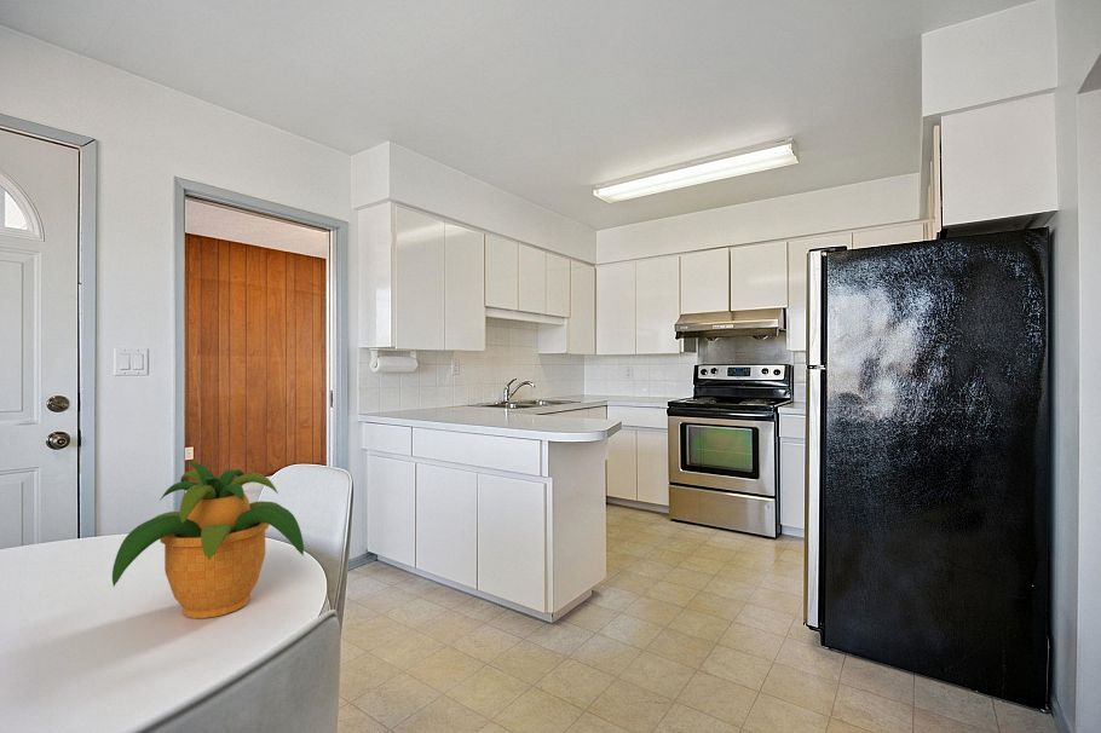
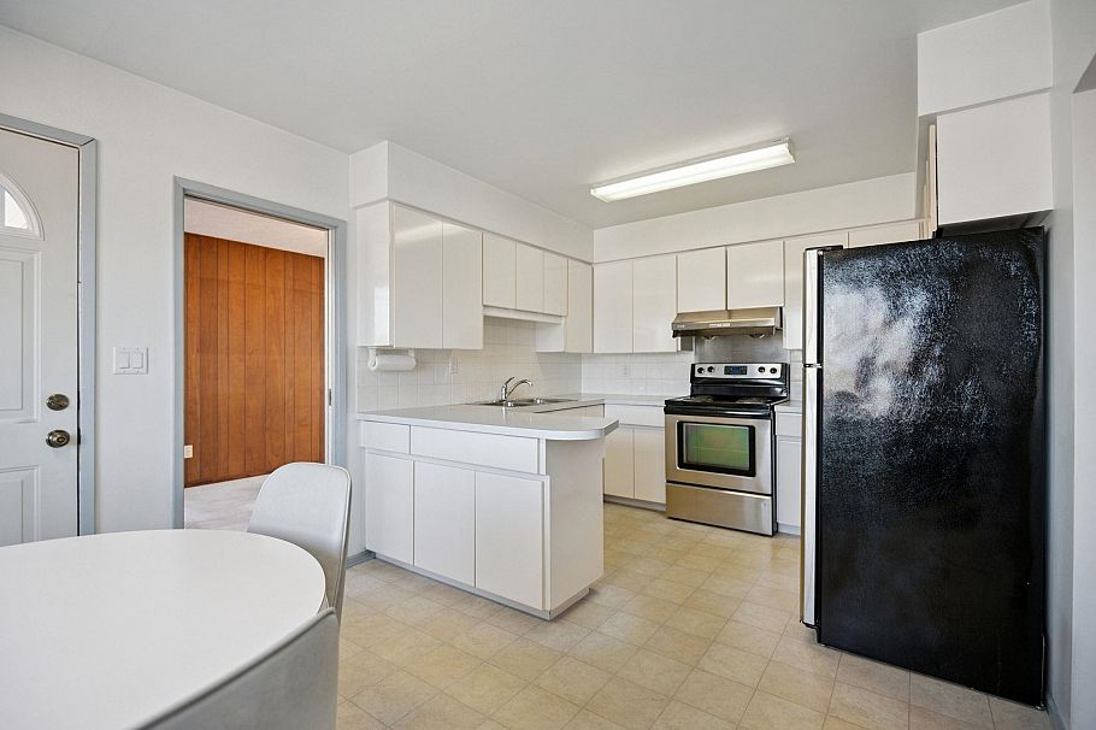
- potted plant [111,461,305,619]
